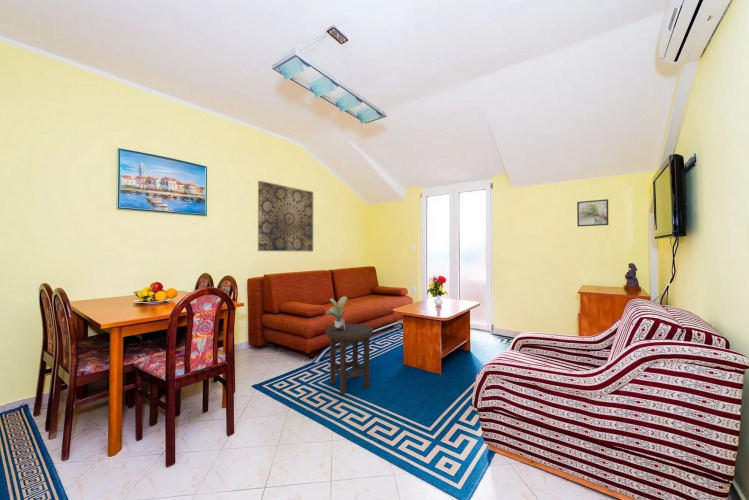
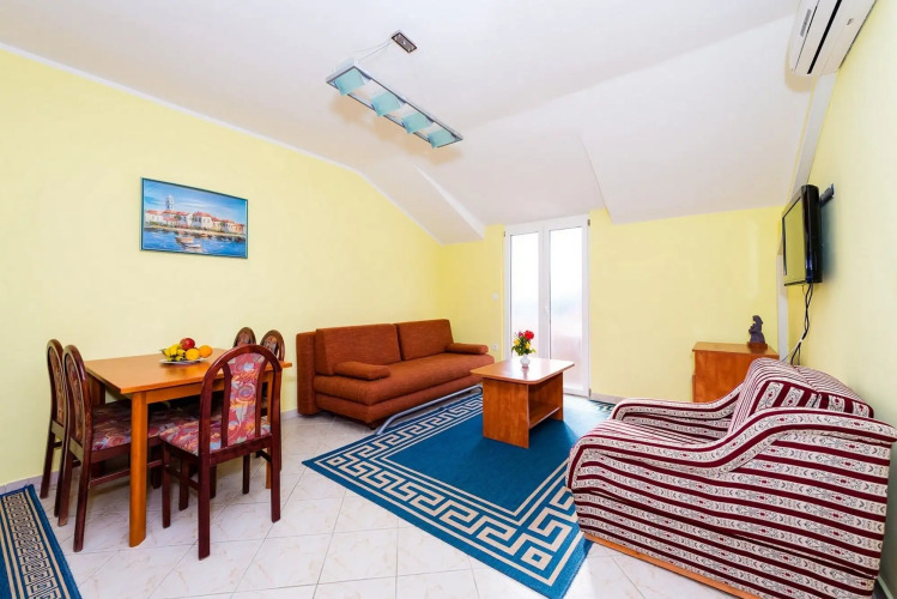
- potted plant [325,296,348,329]
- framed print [576,198,609,227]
- wall art [257,180,314,252]
- stool [325,323,374,395]
